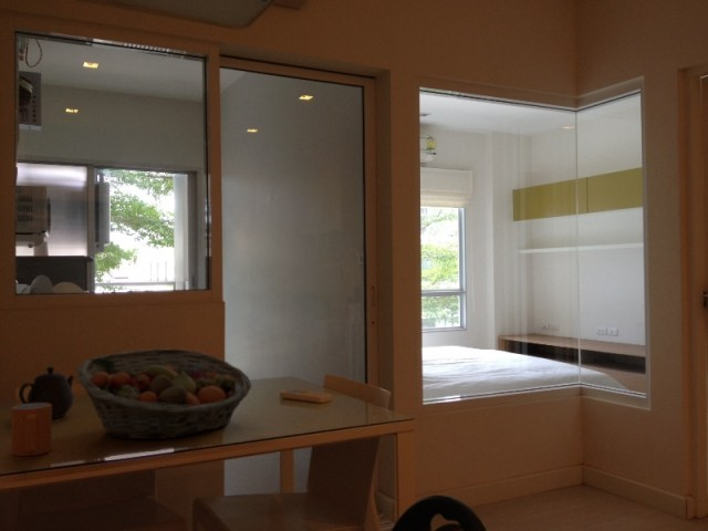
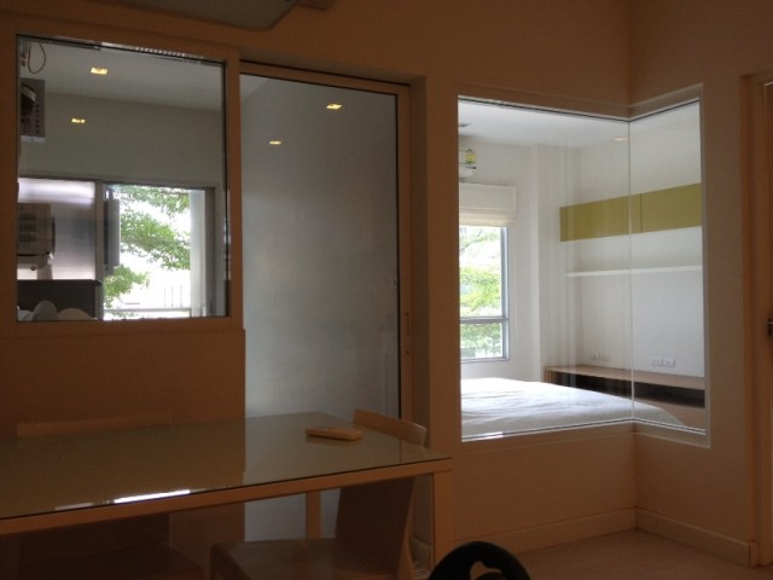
- fruit basket [76,347,252,440]
- teapot [18,365,75,419]
- mug [11,403,53,457]
